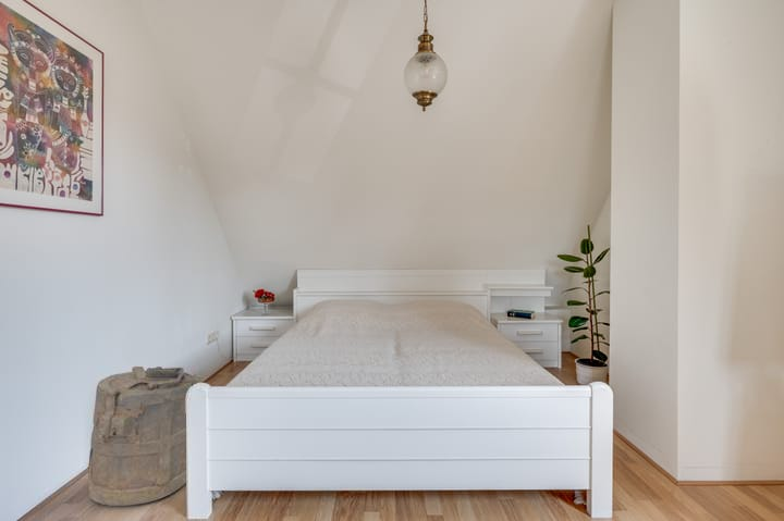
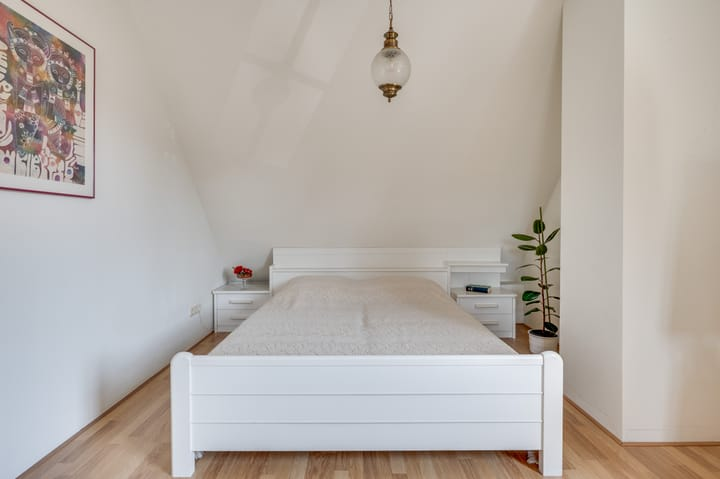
- laundry hamper [87,365,201,507]
